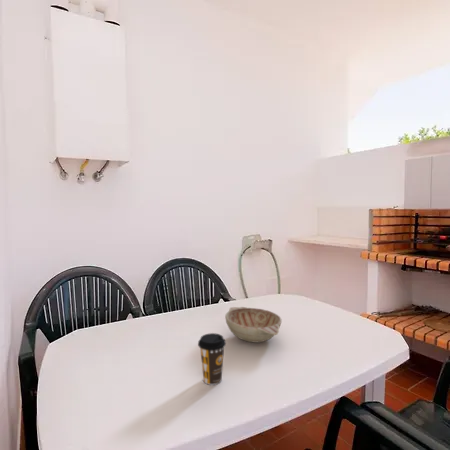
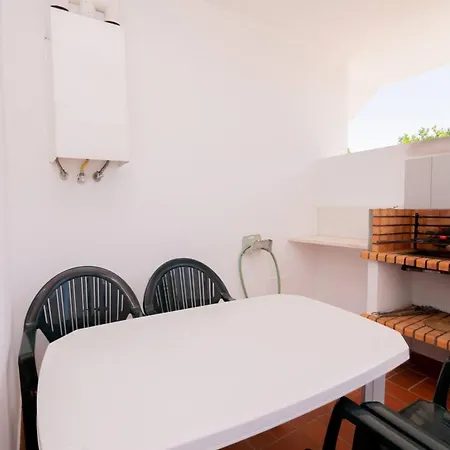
- decorative bowl [224,306,283,344]
- coffee cup [197,332,227,386]
